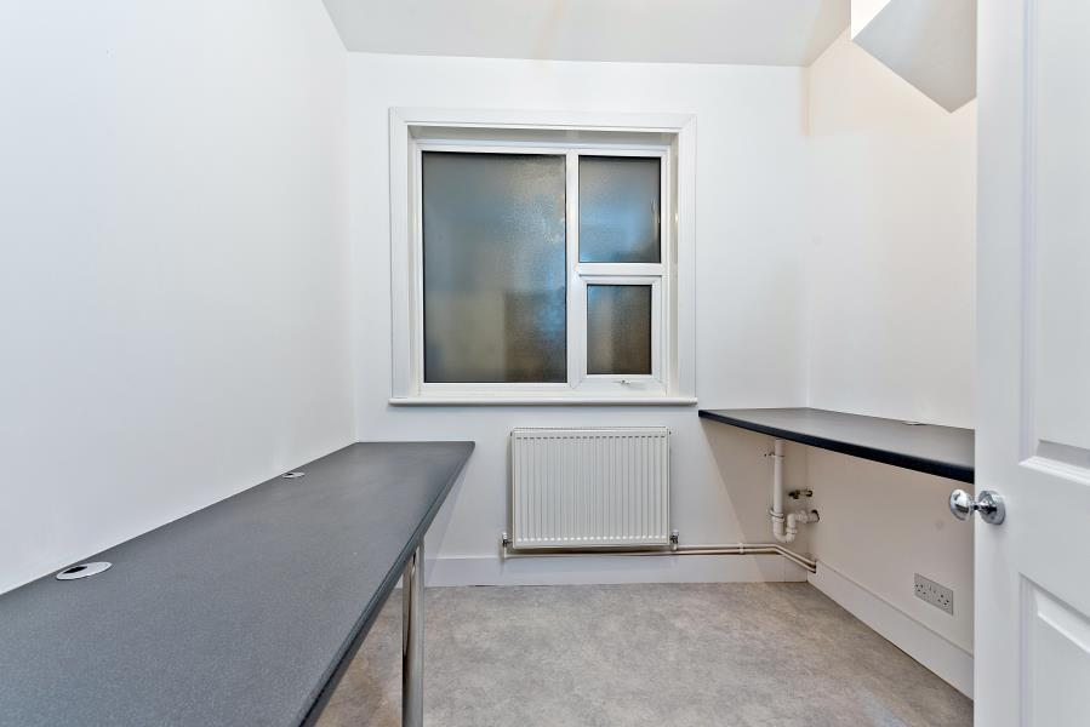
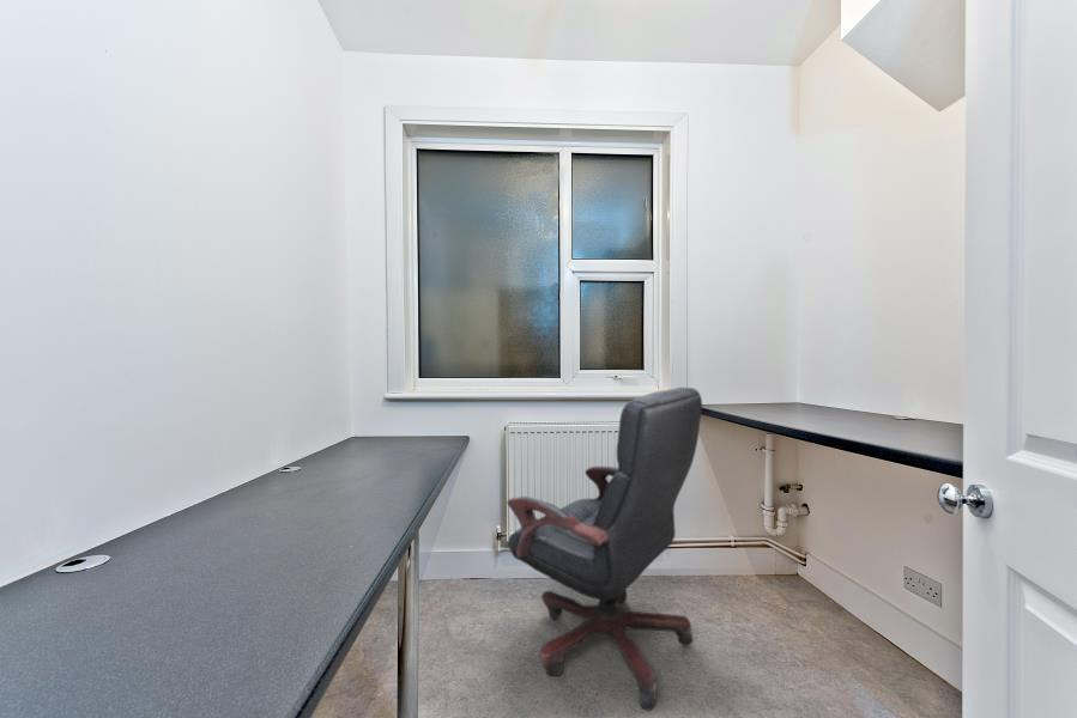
+ office chair [506,387,703,712]
